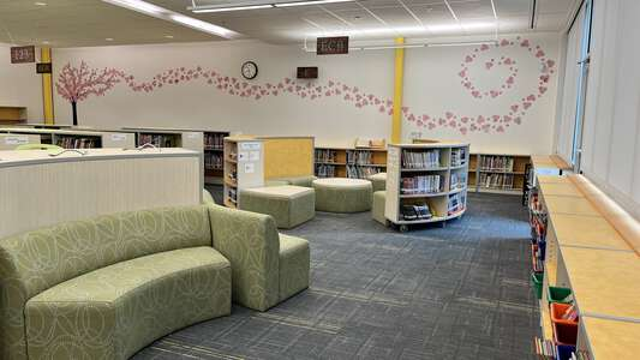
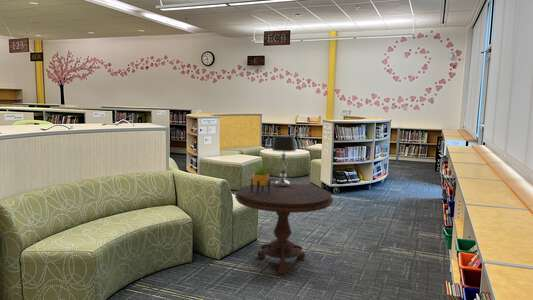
+ potted plant [250,161,271,195]
+ side table [234,182,334,275]
+ table lamp [271,134,297,186]
